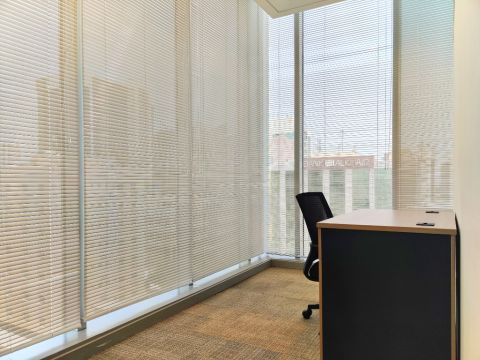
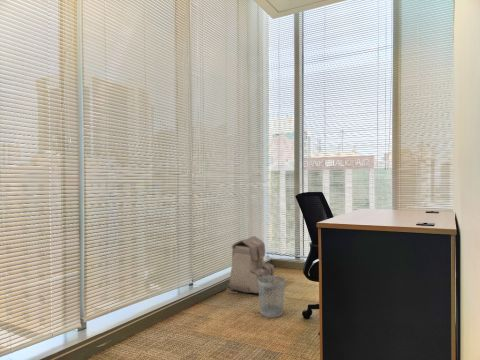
+ wastebasket [258,275,286,319]
+ backpack [226,235,275,295]
